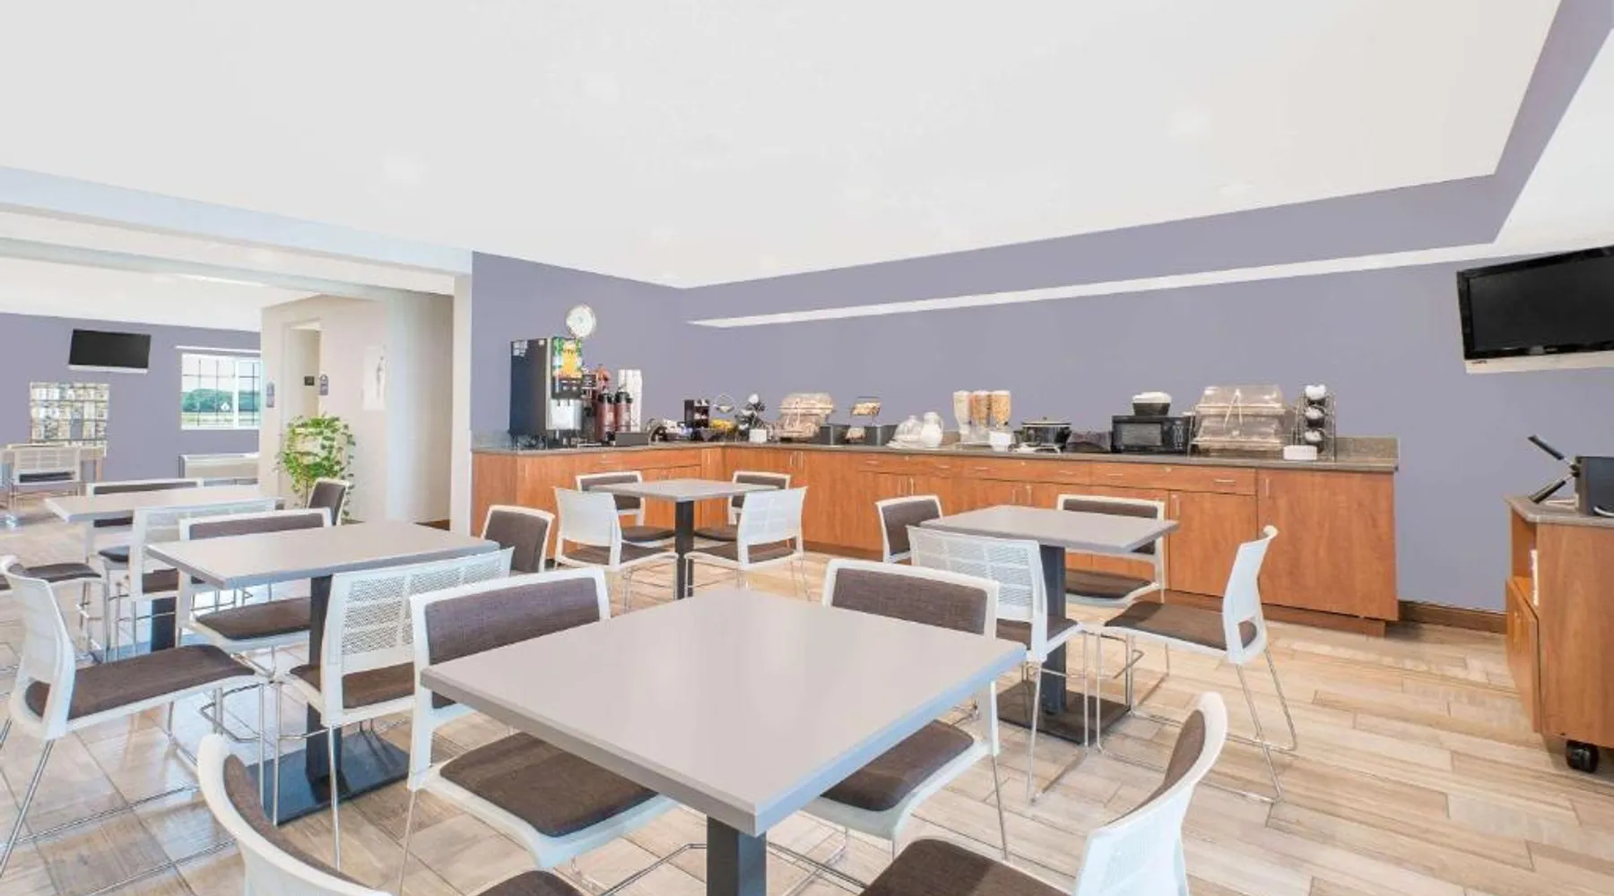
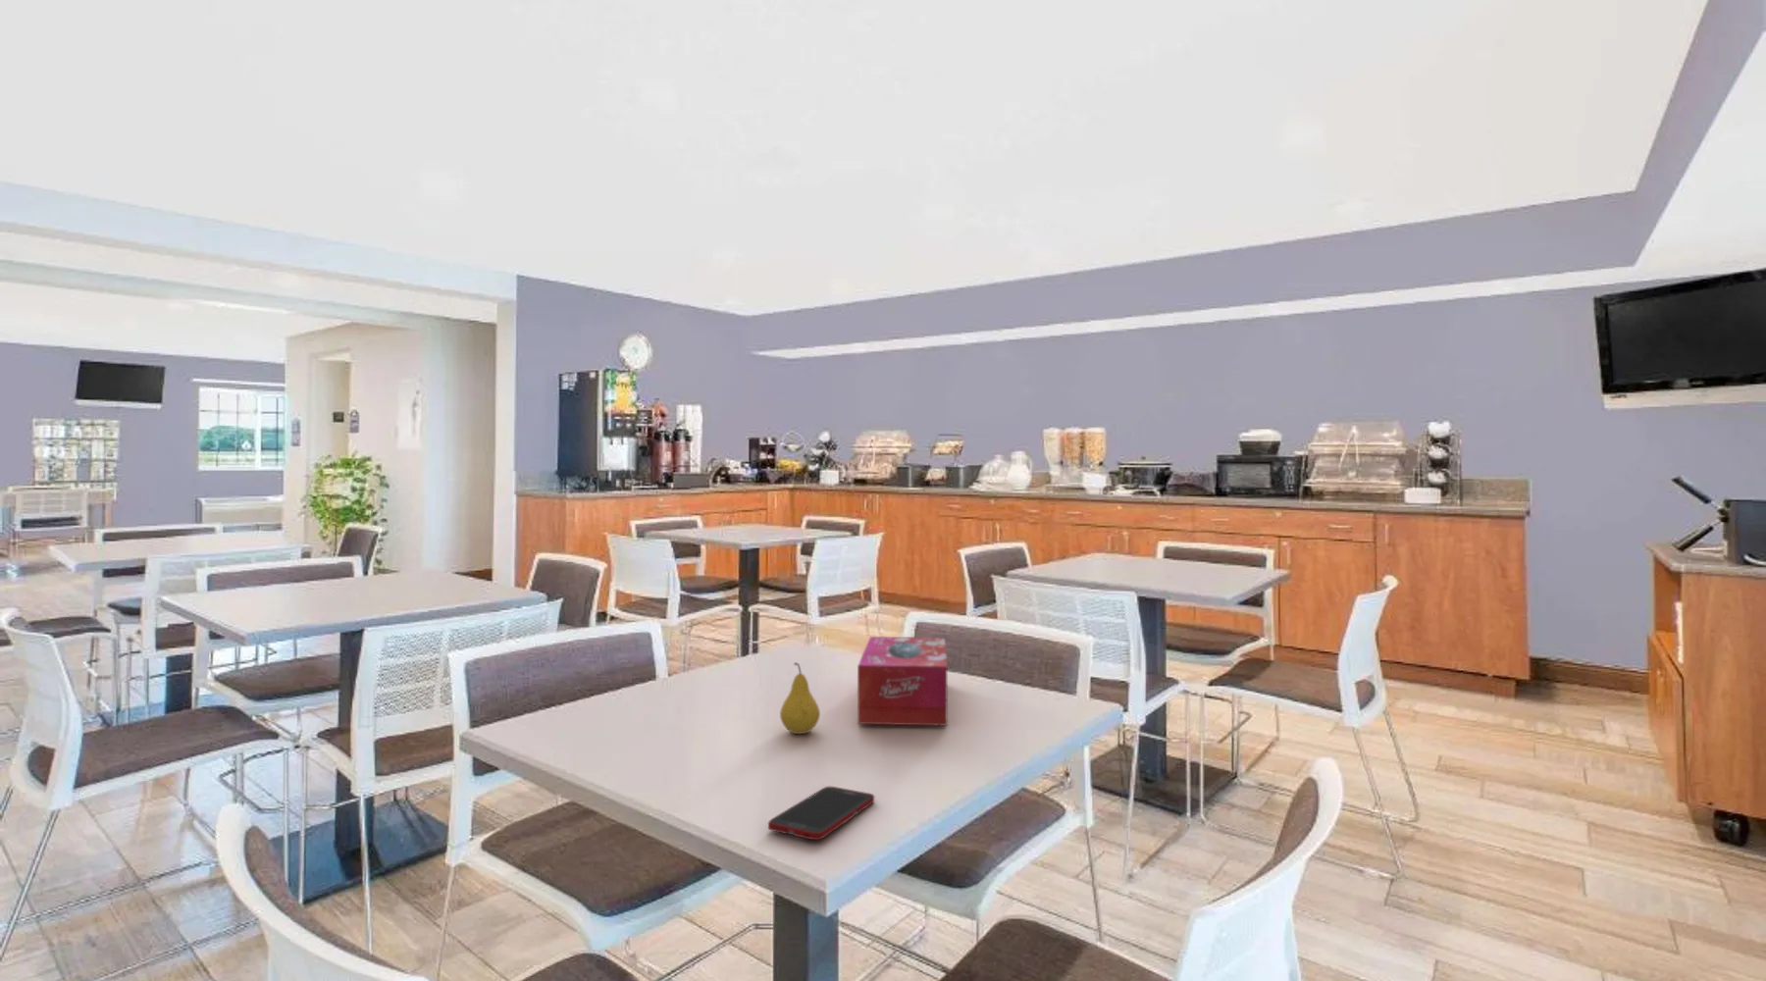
+ cell phone [767,785,876,841]
+ fruit [779,662,821,735]
+ tissue box [856,635,948,727]
